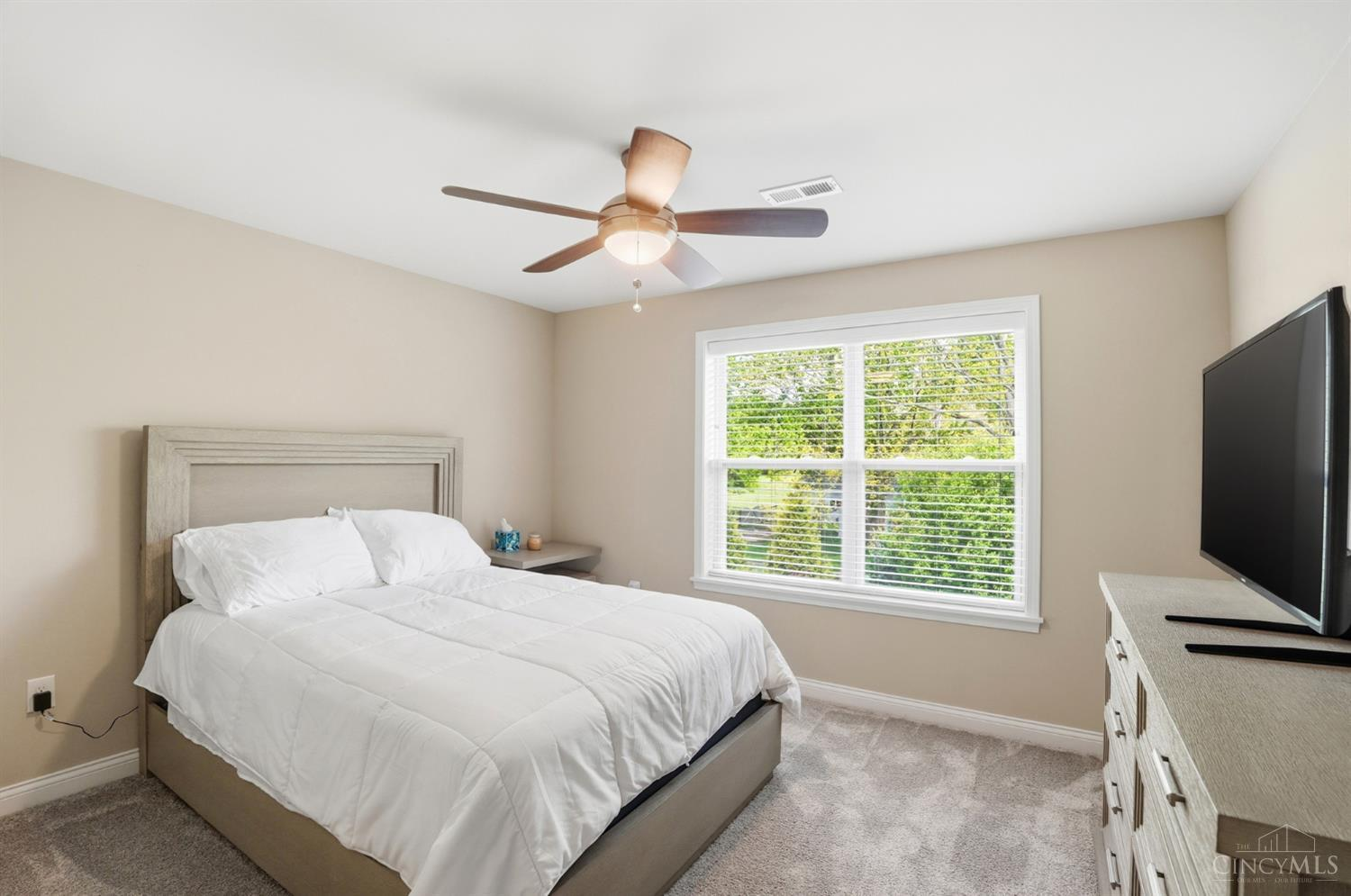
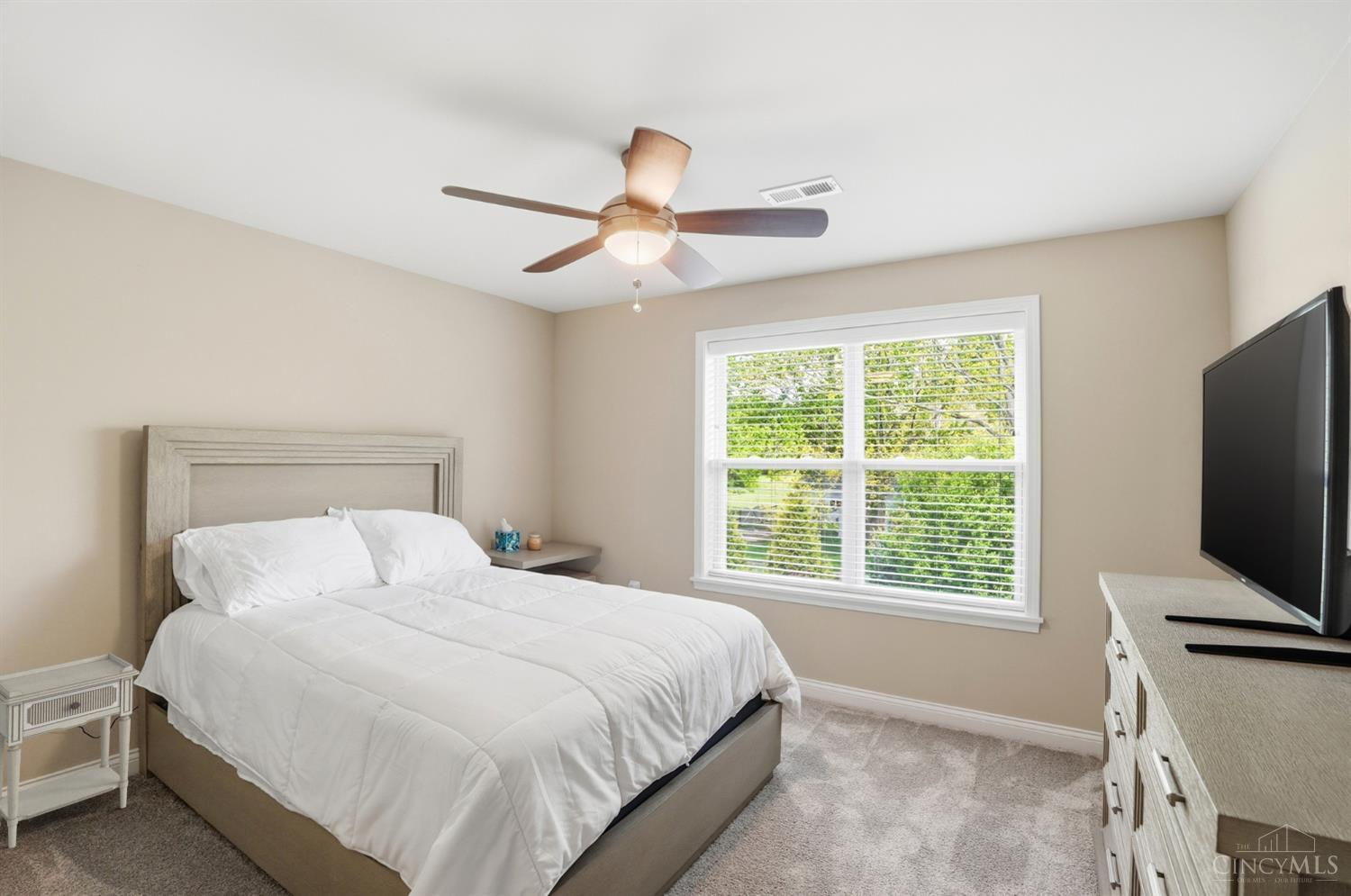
+ nightstand [0,652,141,849]
